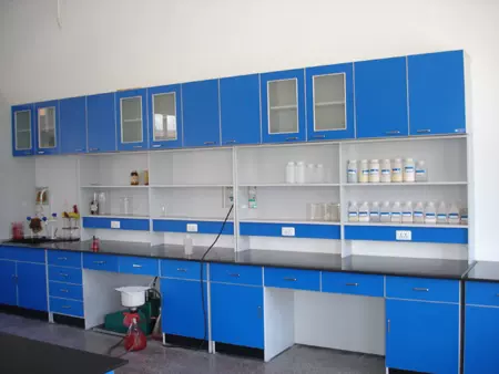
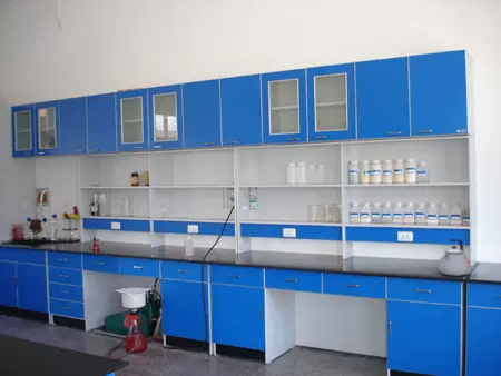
+ kettle [438,238,472,277]
